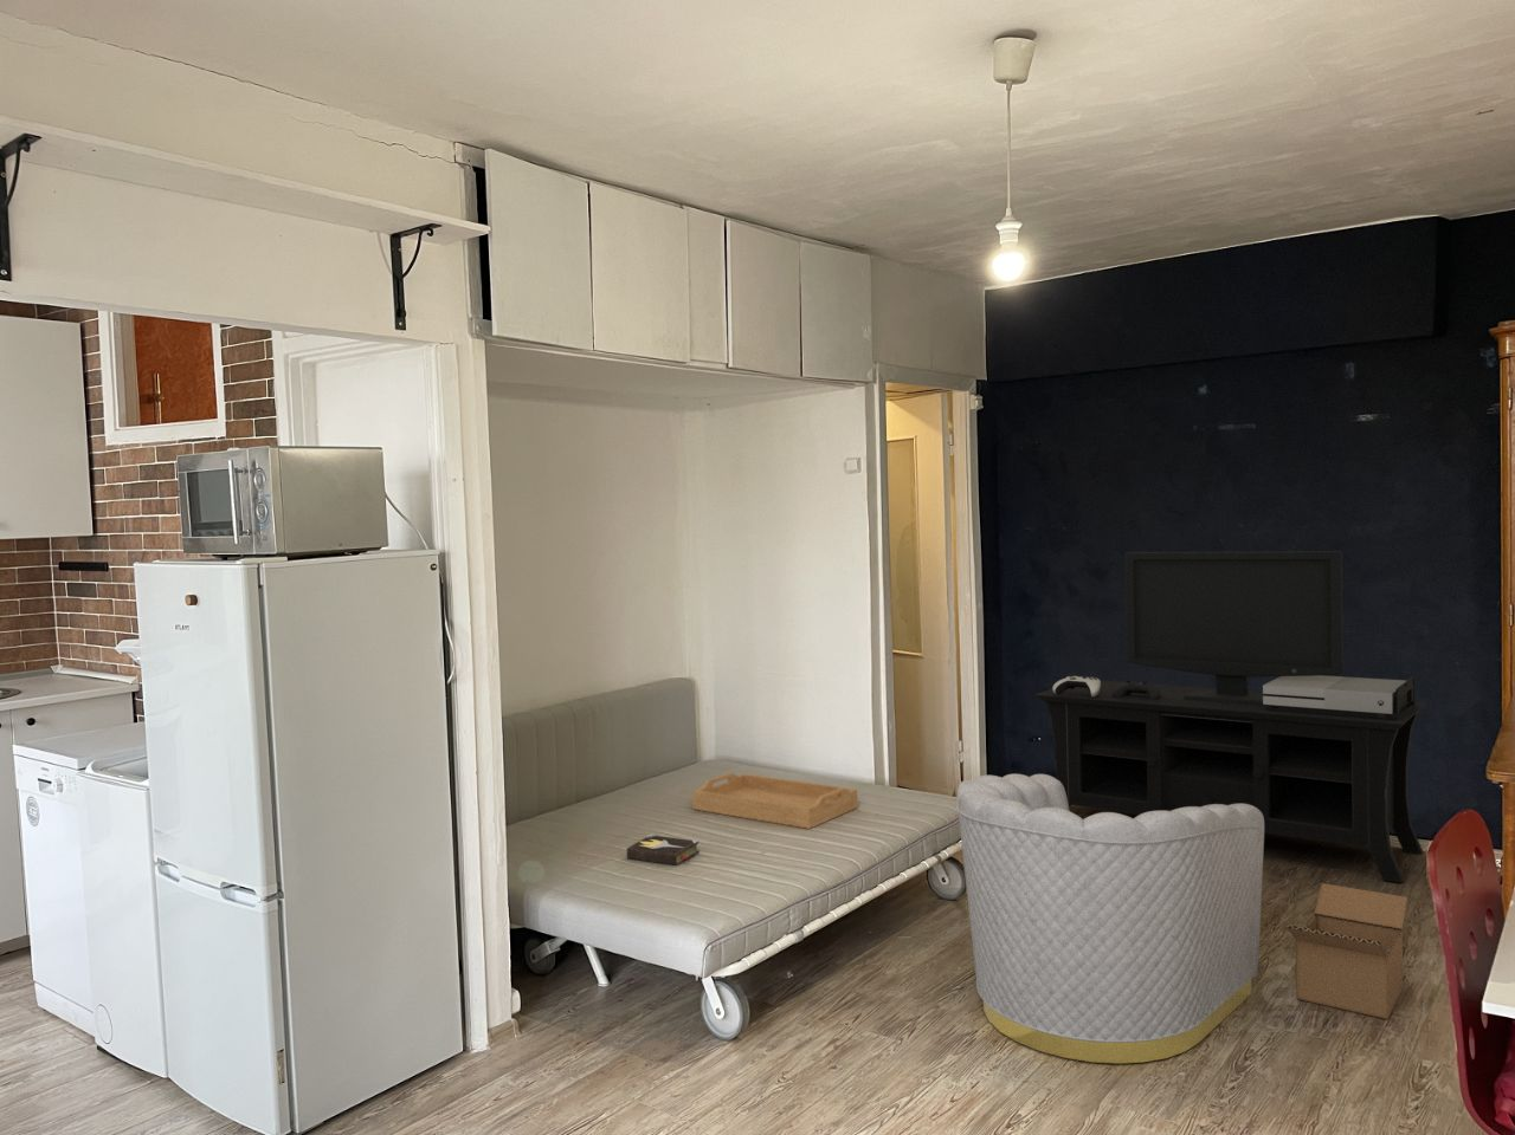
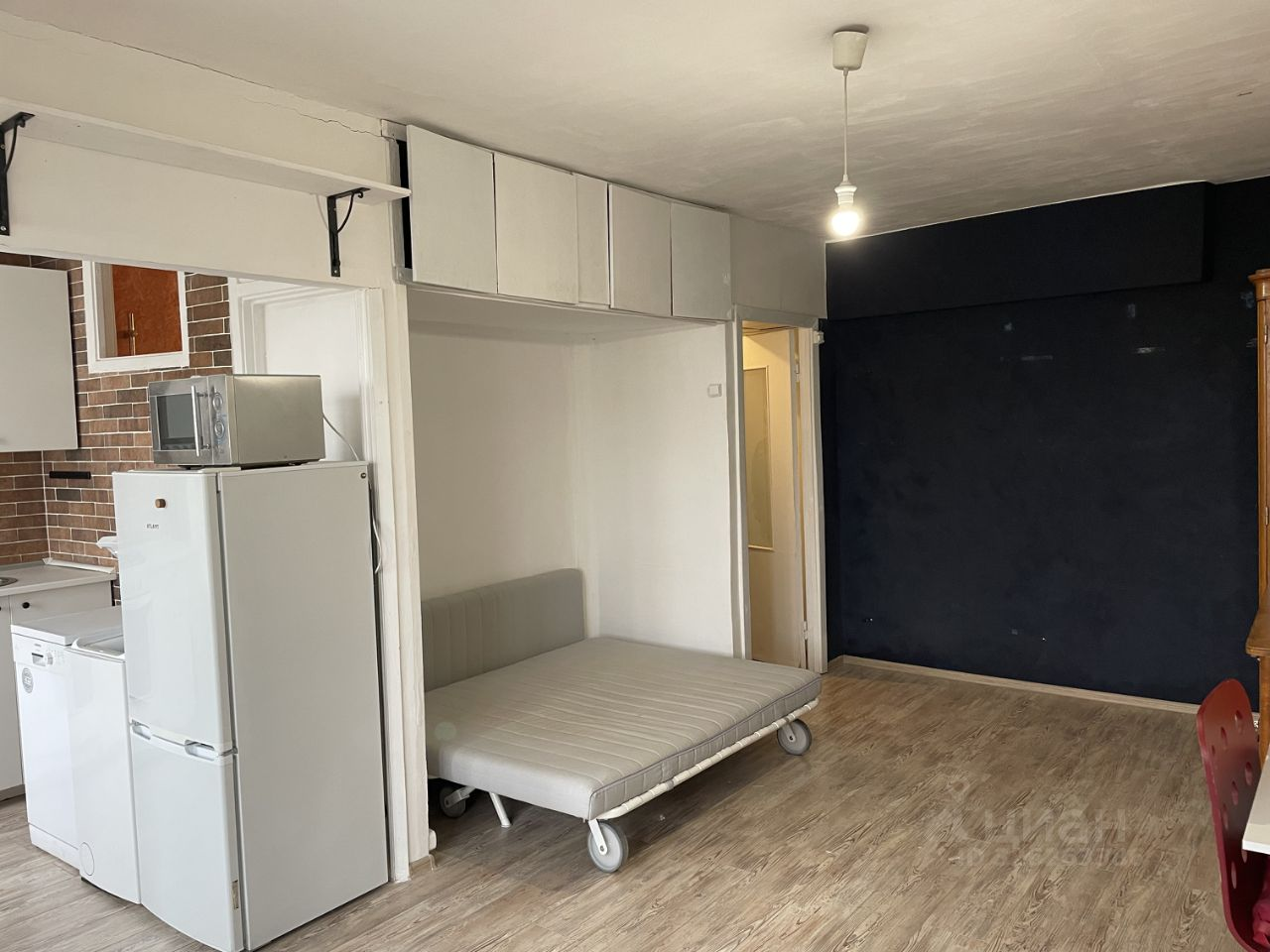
- serving tray [691,773,859,830]
- hardback book [626,833,700,867]
- box [1286,882,1409,1021]
- armchair [956,774,1266,1063]
- media console [1033,550,1428,883]
